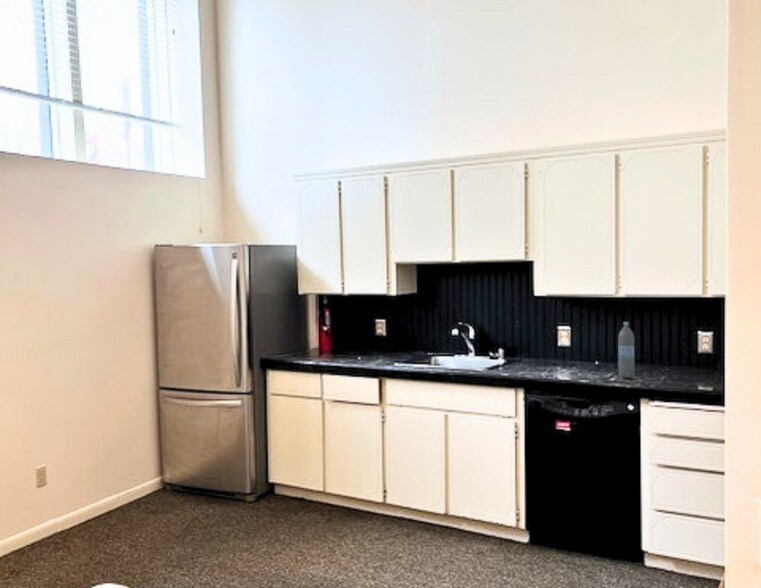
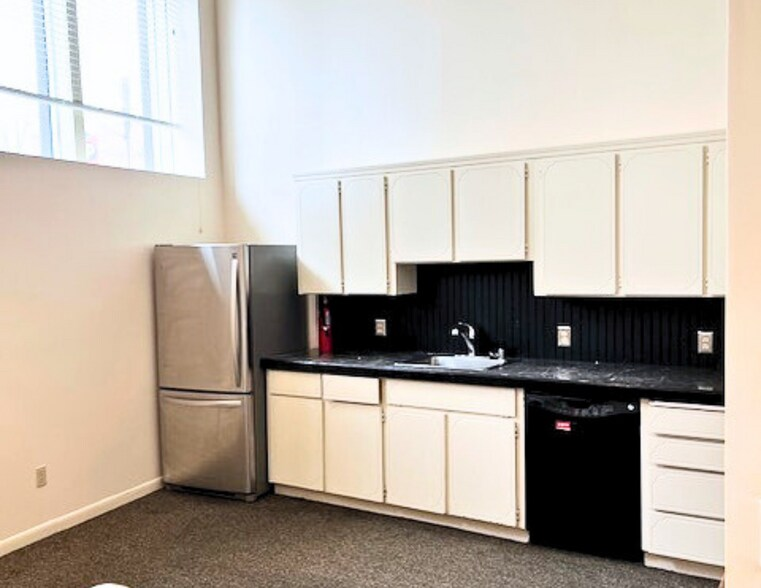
- water bottle [617,321,635,379]
